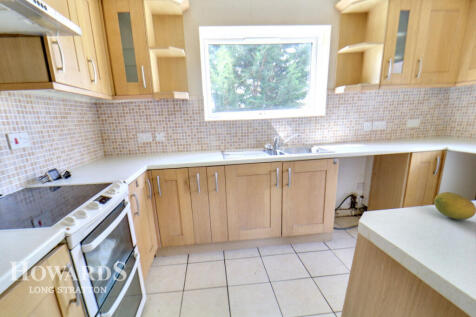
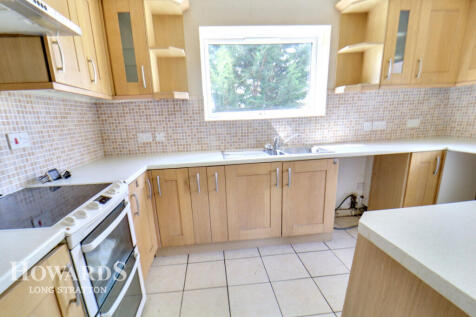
- fruit [433,191,476,221]
